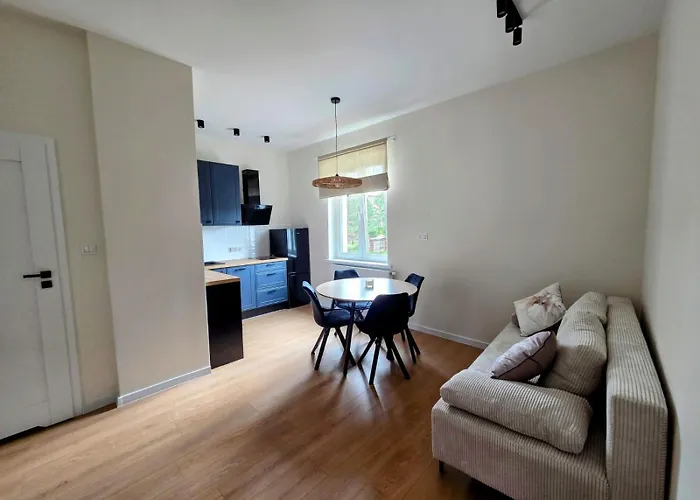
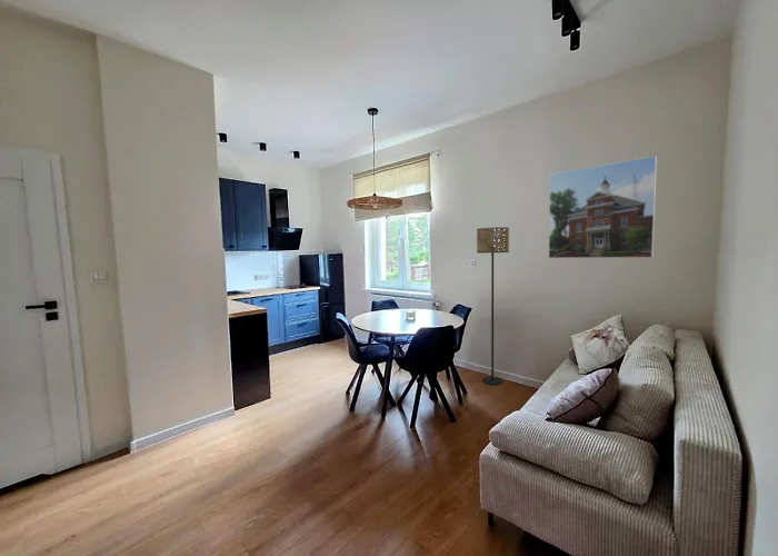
+ floor lamp [476,226,510,386]
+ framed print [548,155,658,259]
